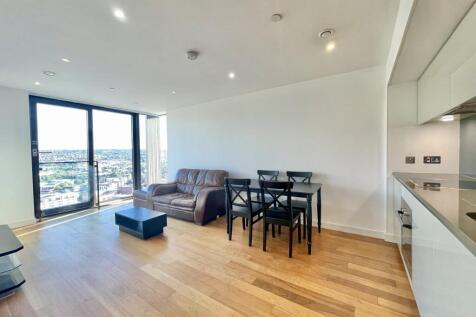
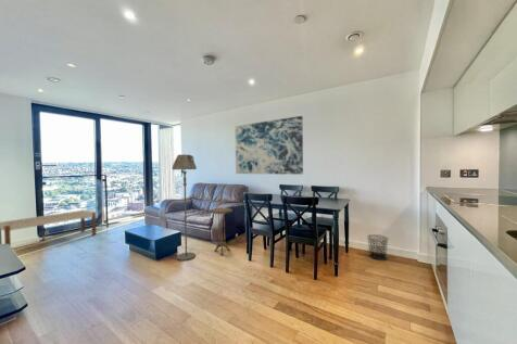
+ bench [0,209,98,247]
+ side table [209,207,234,256]
+ waste bin [366,233,390,262]
+ floor lamp [172,154,198,262]
+ wall art [235,115,304,176]
